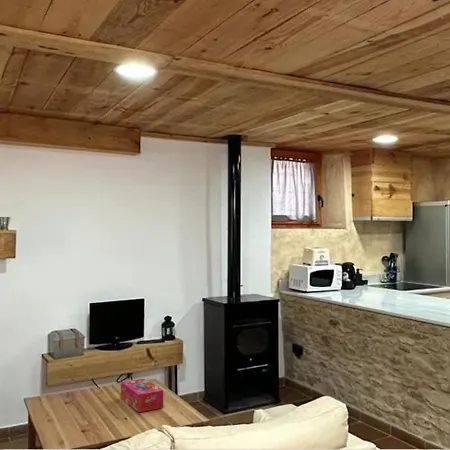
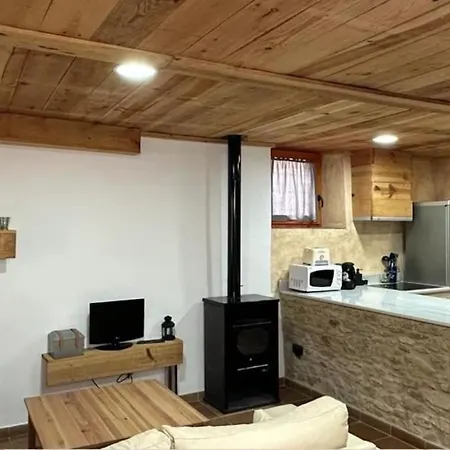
- tissue box [120,378,164,413]
